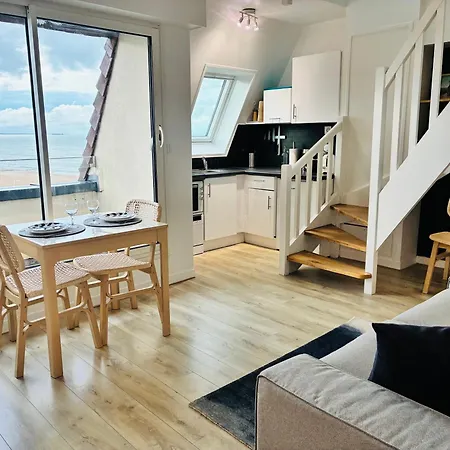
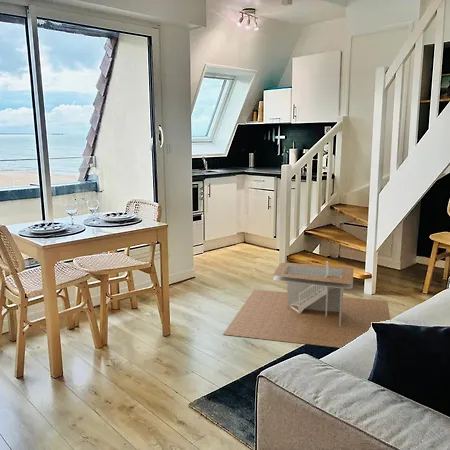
+ coffee table [223,260,391,349]
